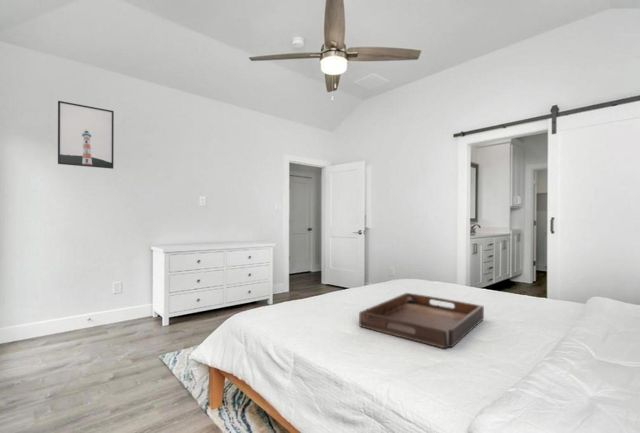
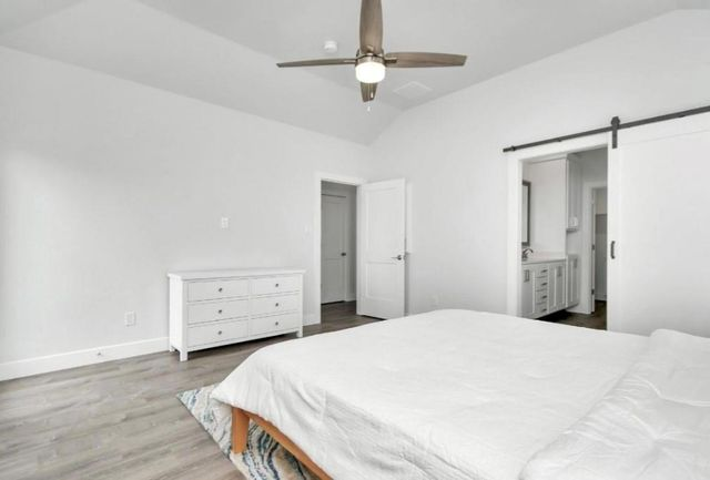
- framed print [57,100,115,170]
- serving tray [358,292,485,350]
